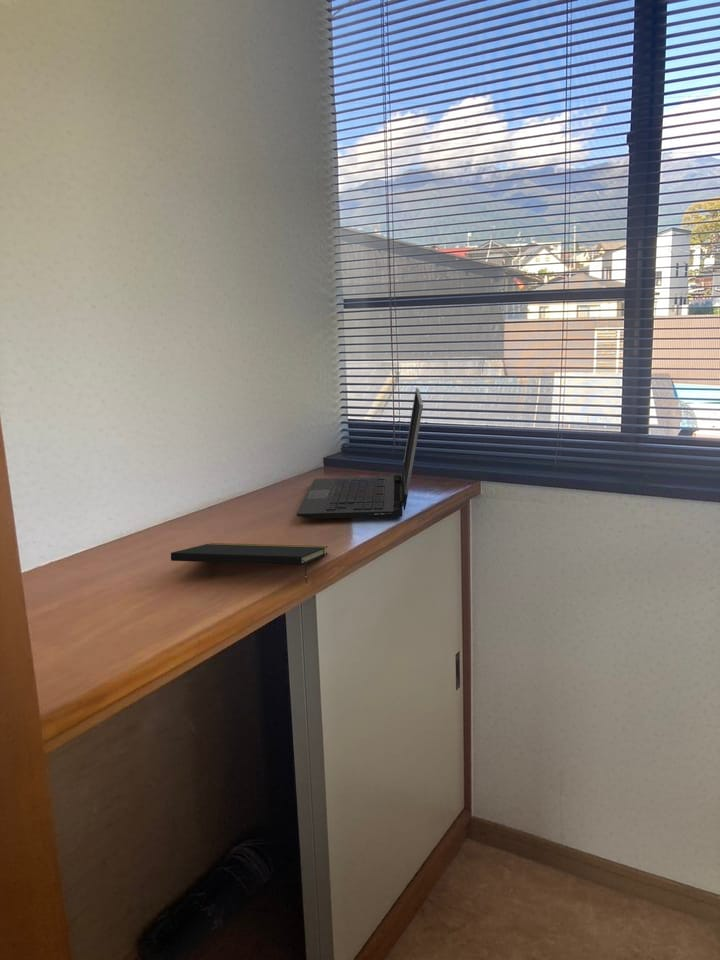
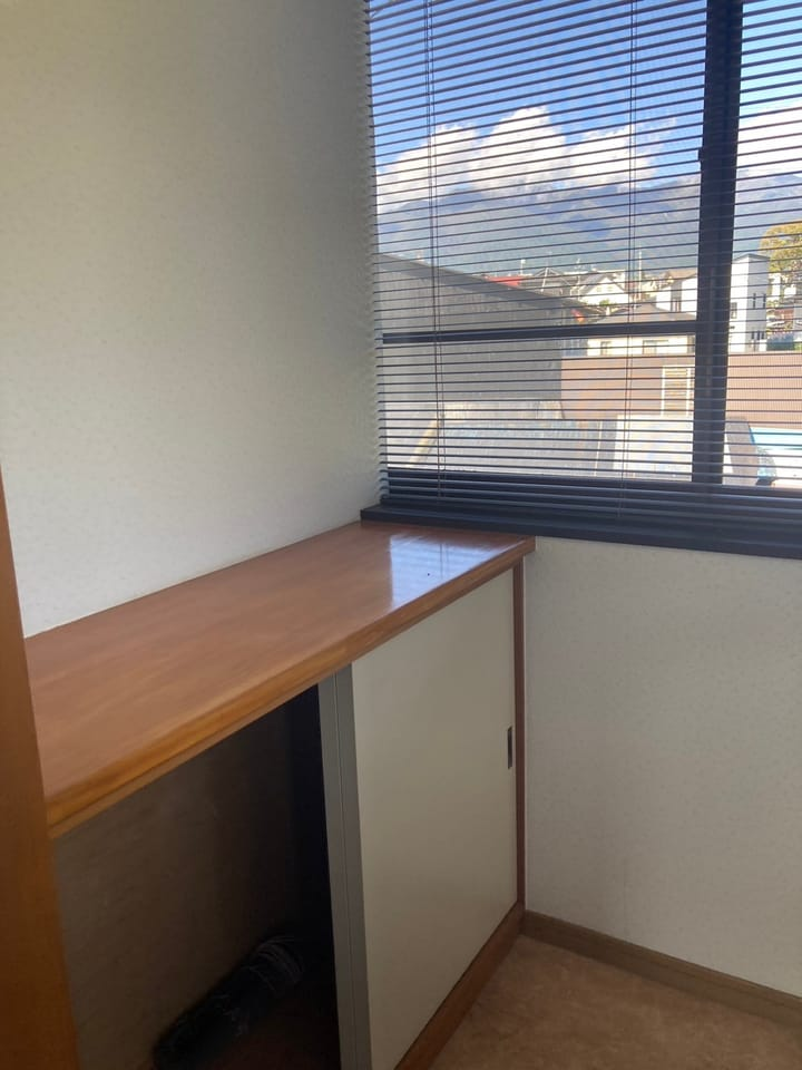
- notepad [170,542,328,583]
- laptop computer [296,387,424,520]
